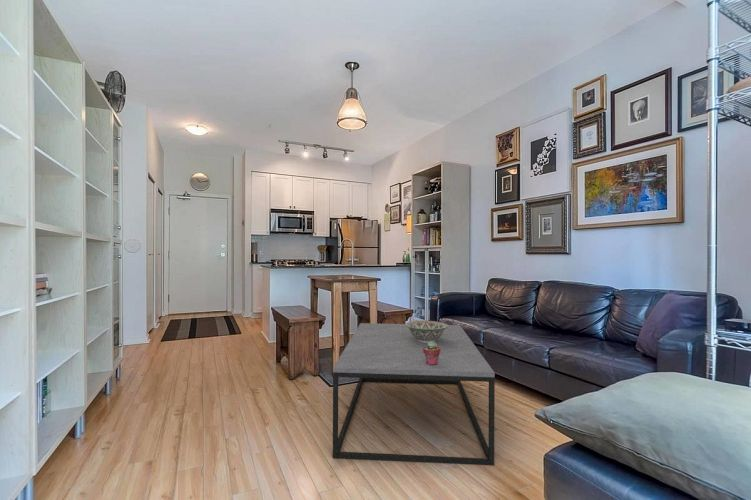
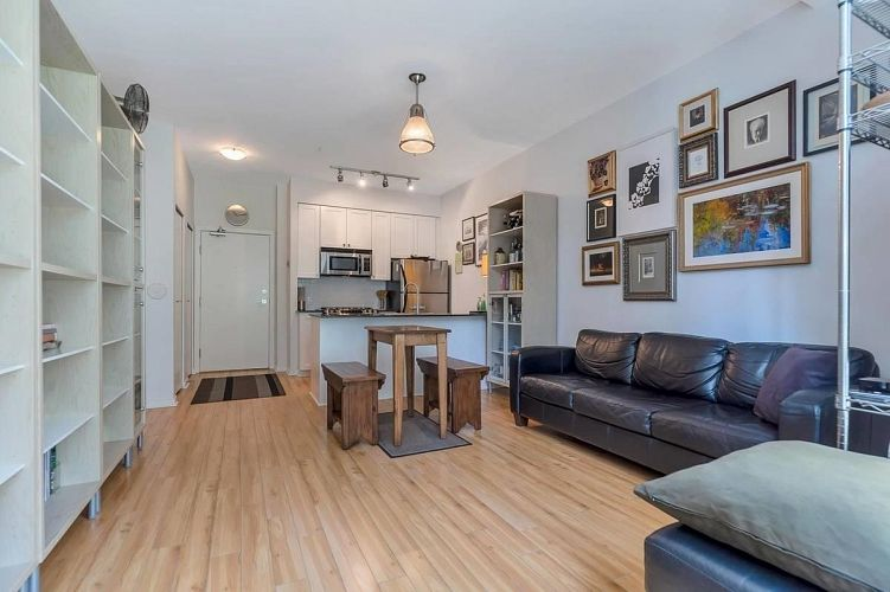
- potted succulent [423,341,440,365]
- decorative bowl [405,320,448,343]
- coffee table [332,322,496,466]
